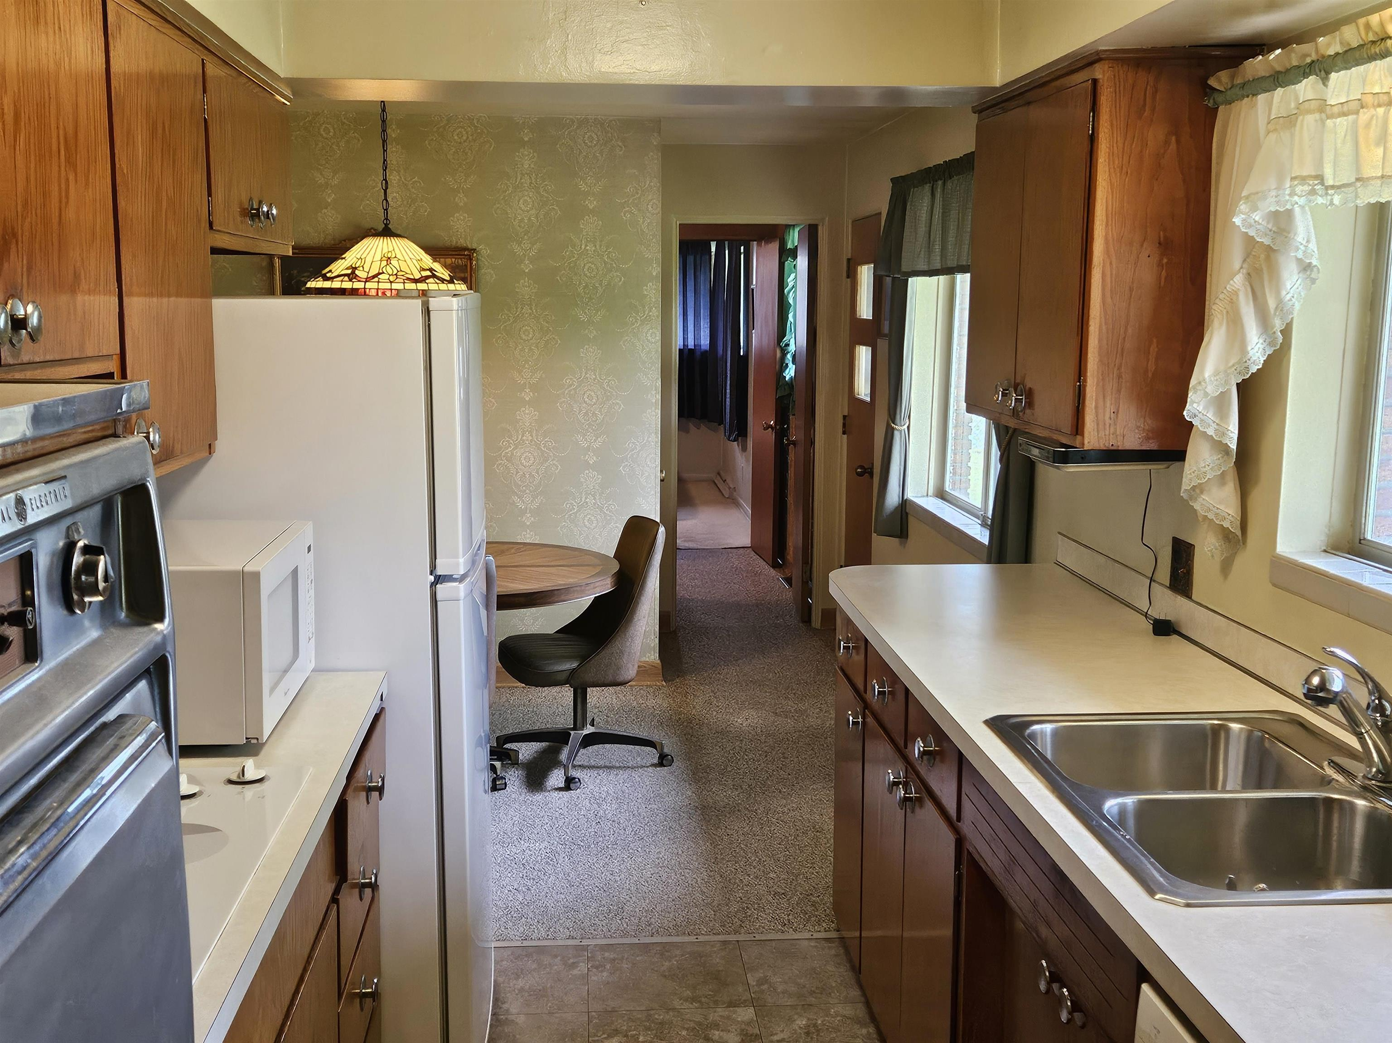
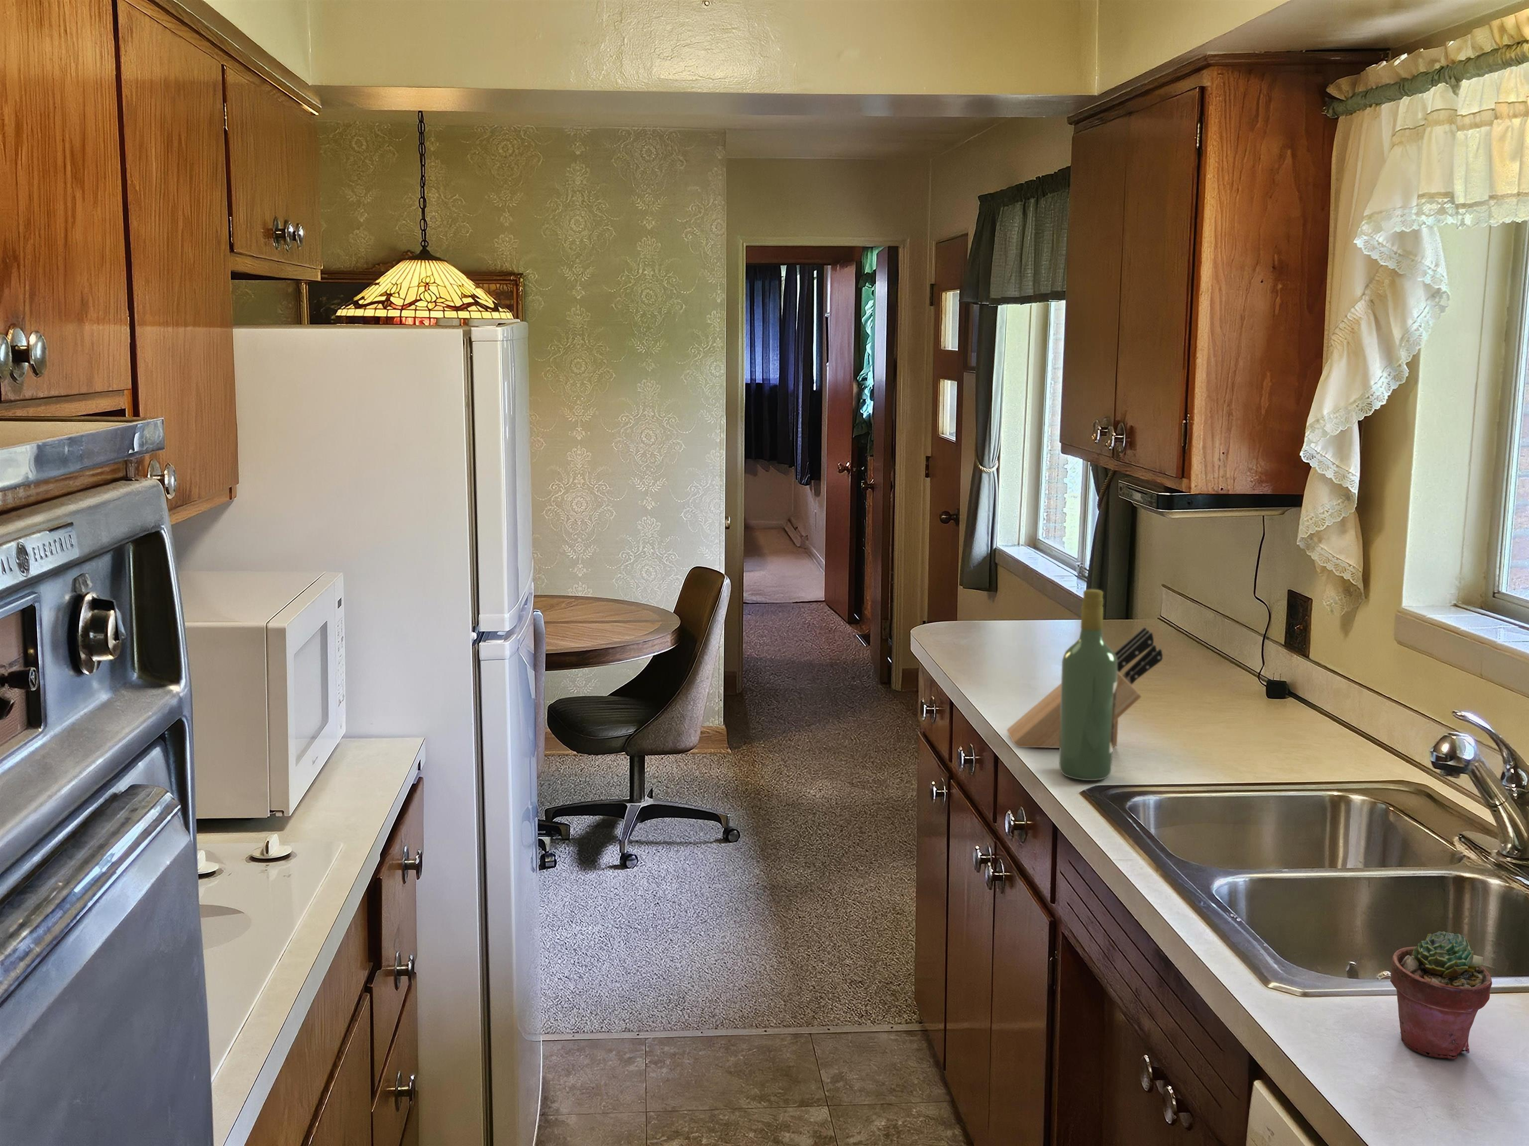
+ knife block [1006,626,1163,749]
+ wine bottle [1058,589,1117,781]
+ potted succulent [1389,931,1493,1059]
